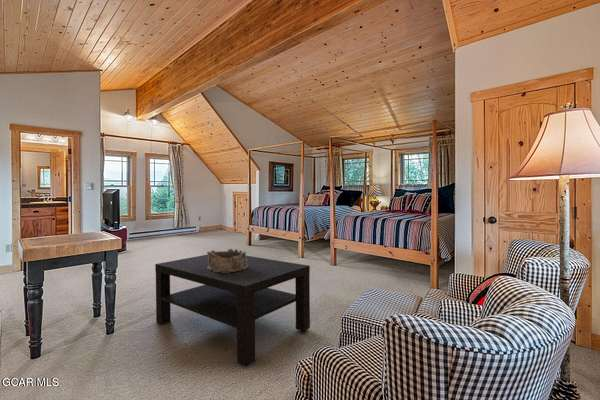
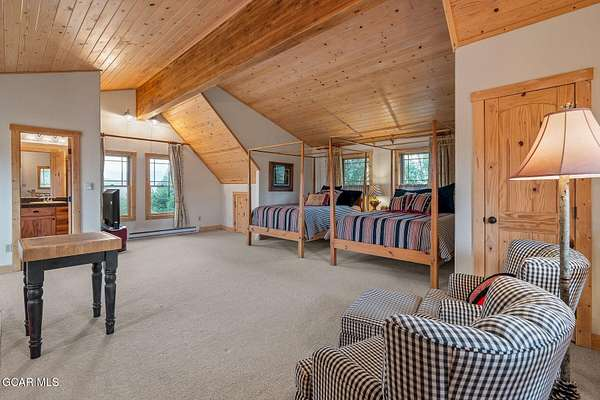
- coffee table [154,253,311,367]
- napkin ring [206,248,248,273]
